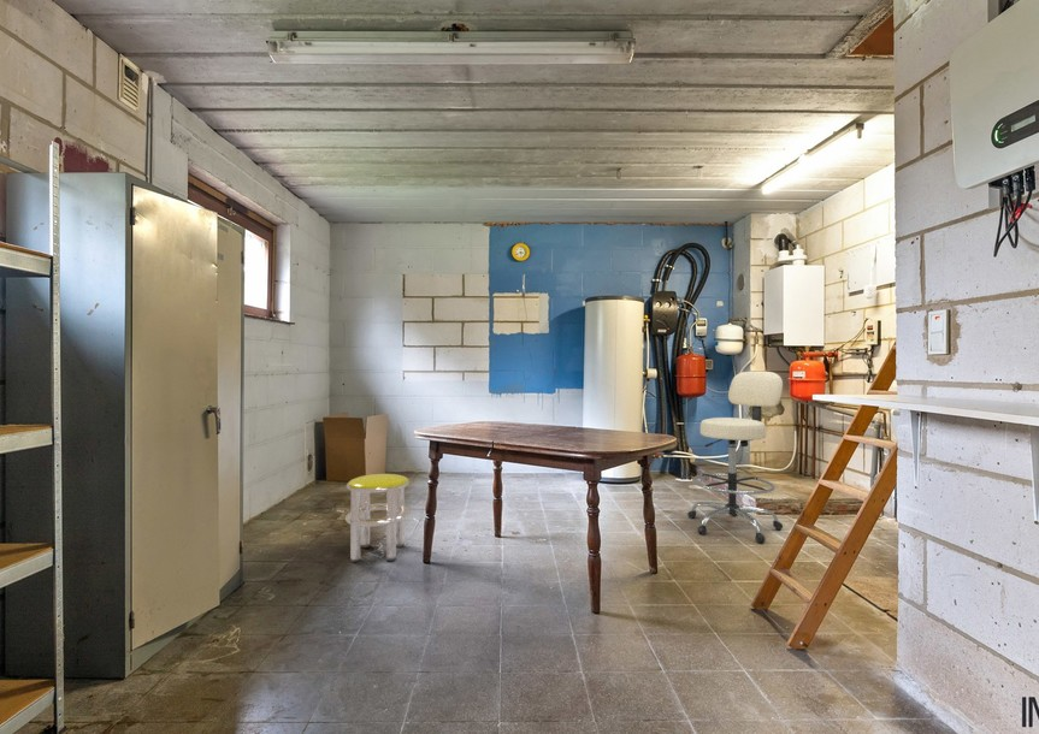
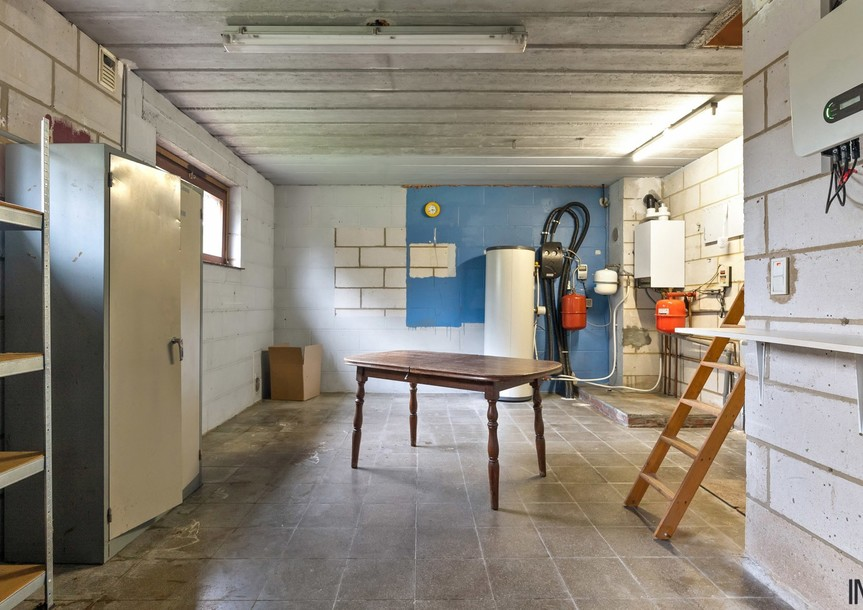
- stool [344,473,412,563]
- stool [686,371,784,544]
